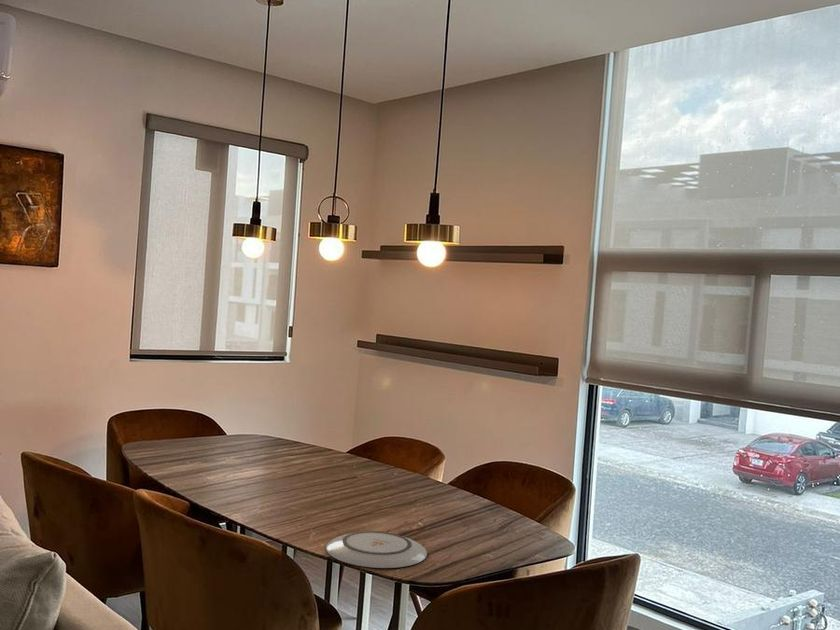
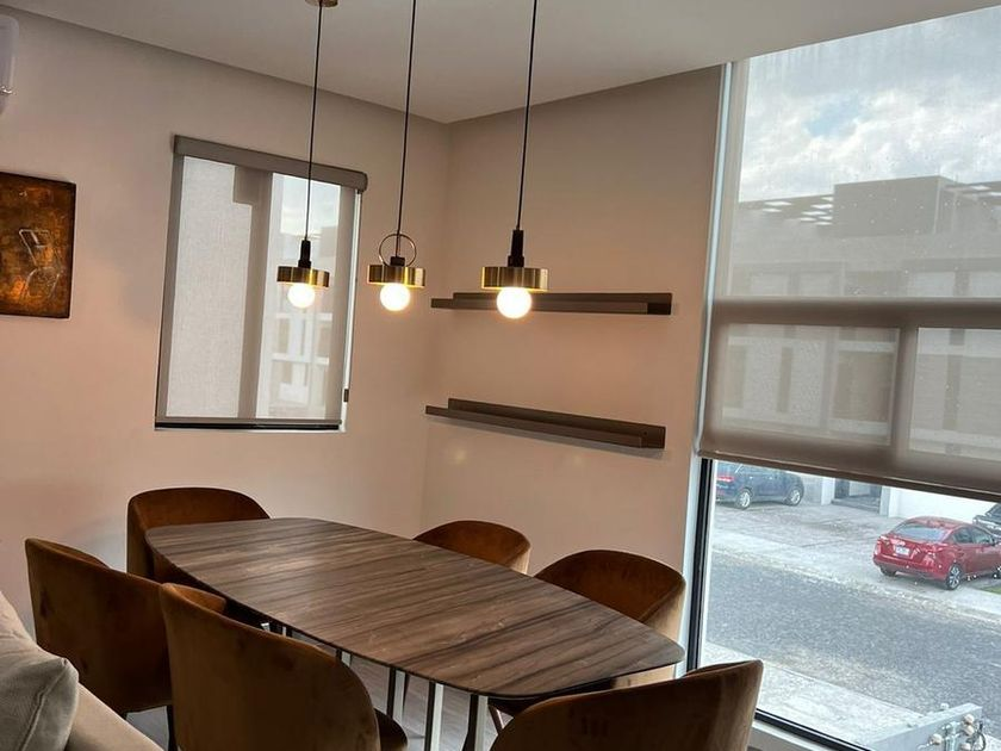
- plate [325,530,428,569]
